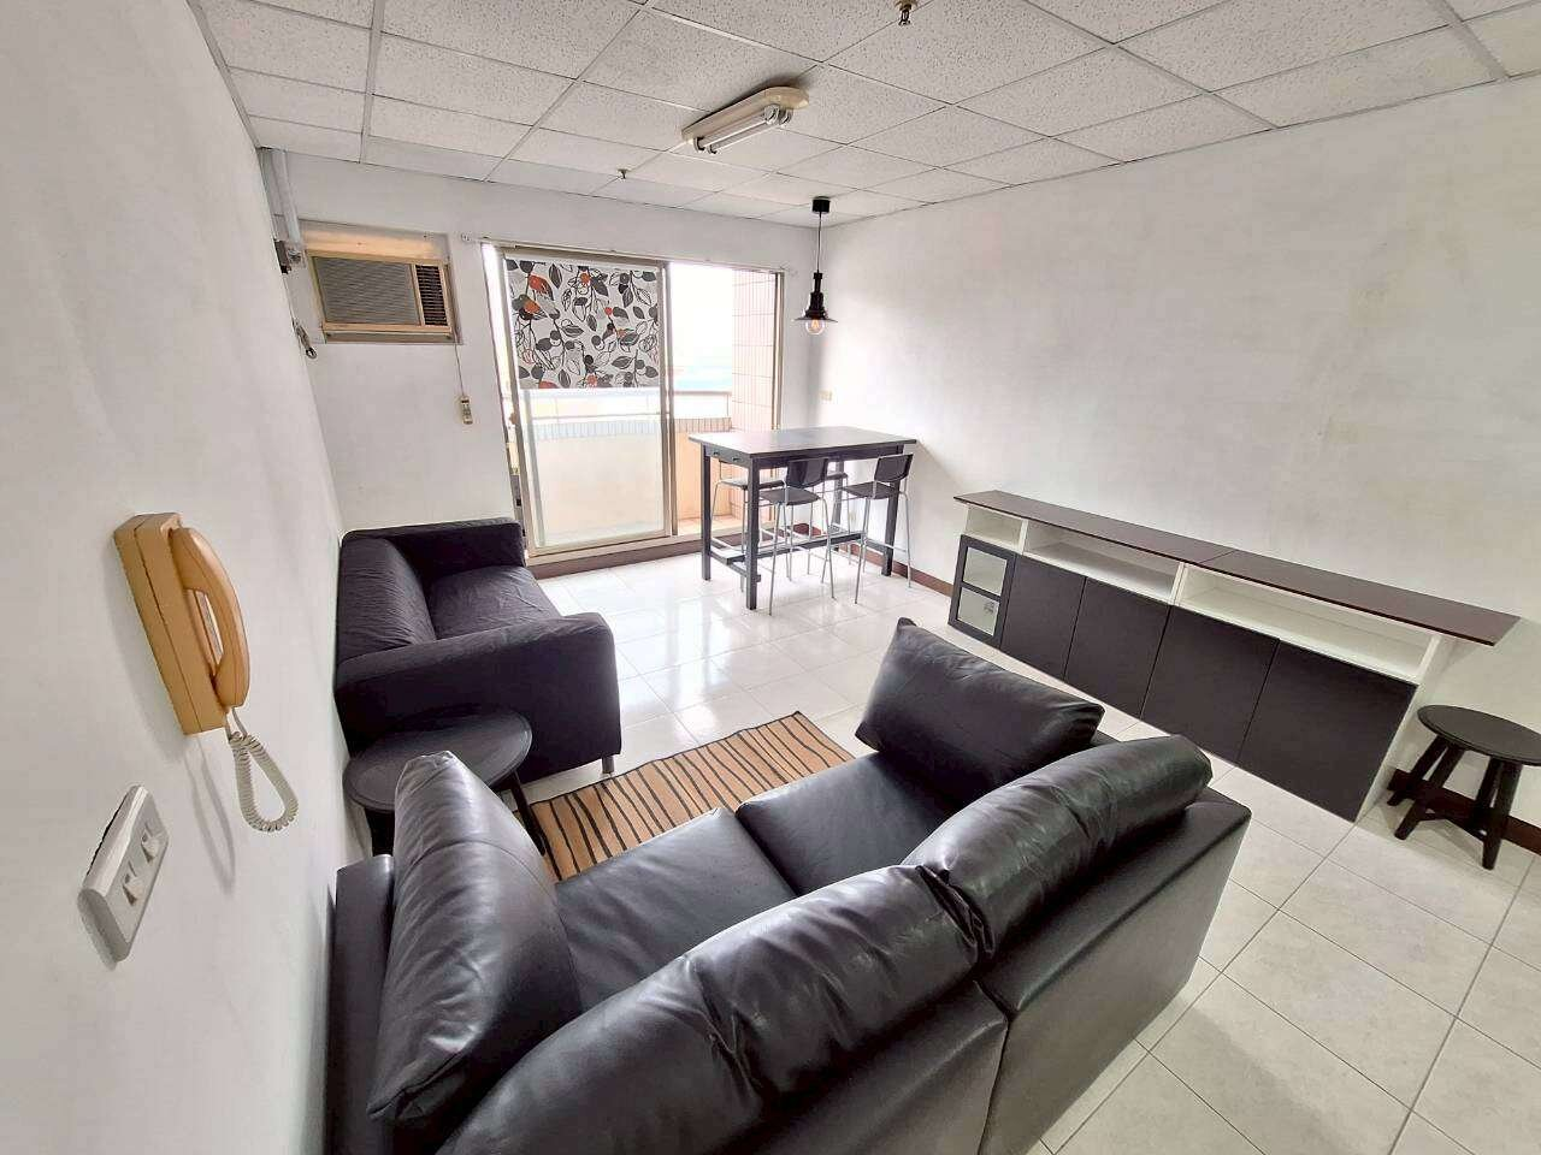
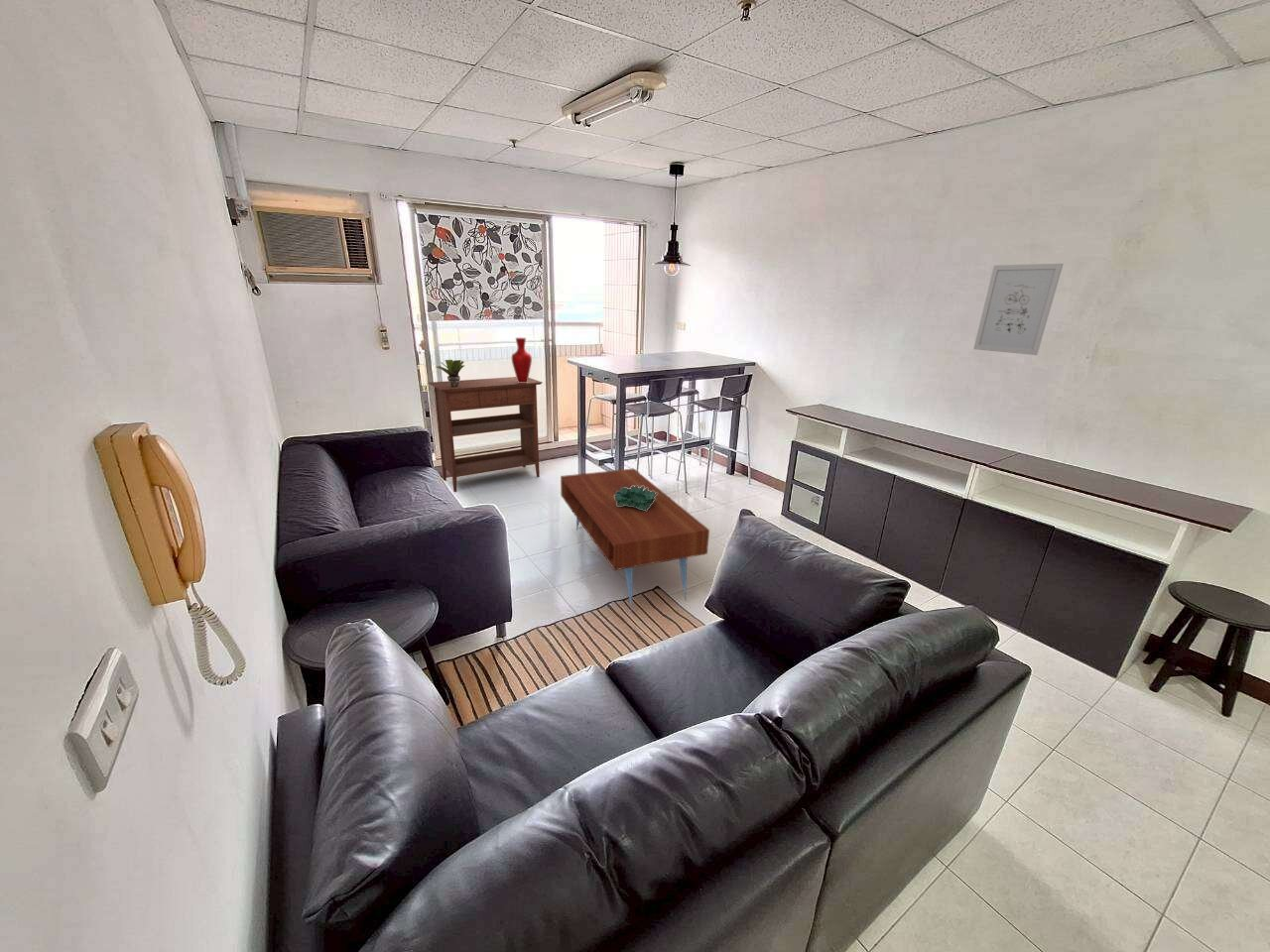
+ console table [428,376,544,493]
+ decorative bowl [614,486,658,511]
+ potted plant [436,359,466,387]
+ wall art [972,263,1065,356]
+ coffee table [560,468,710,614]
+ vase [511,336,533,383]
